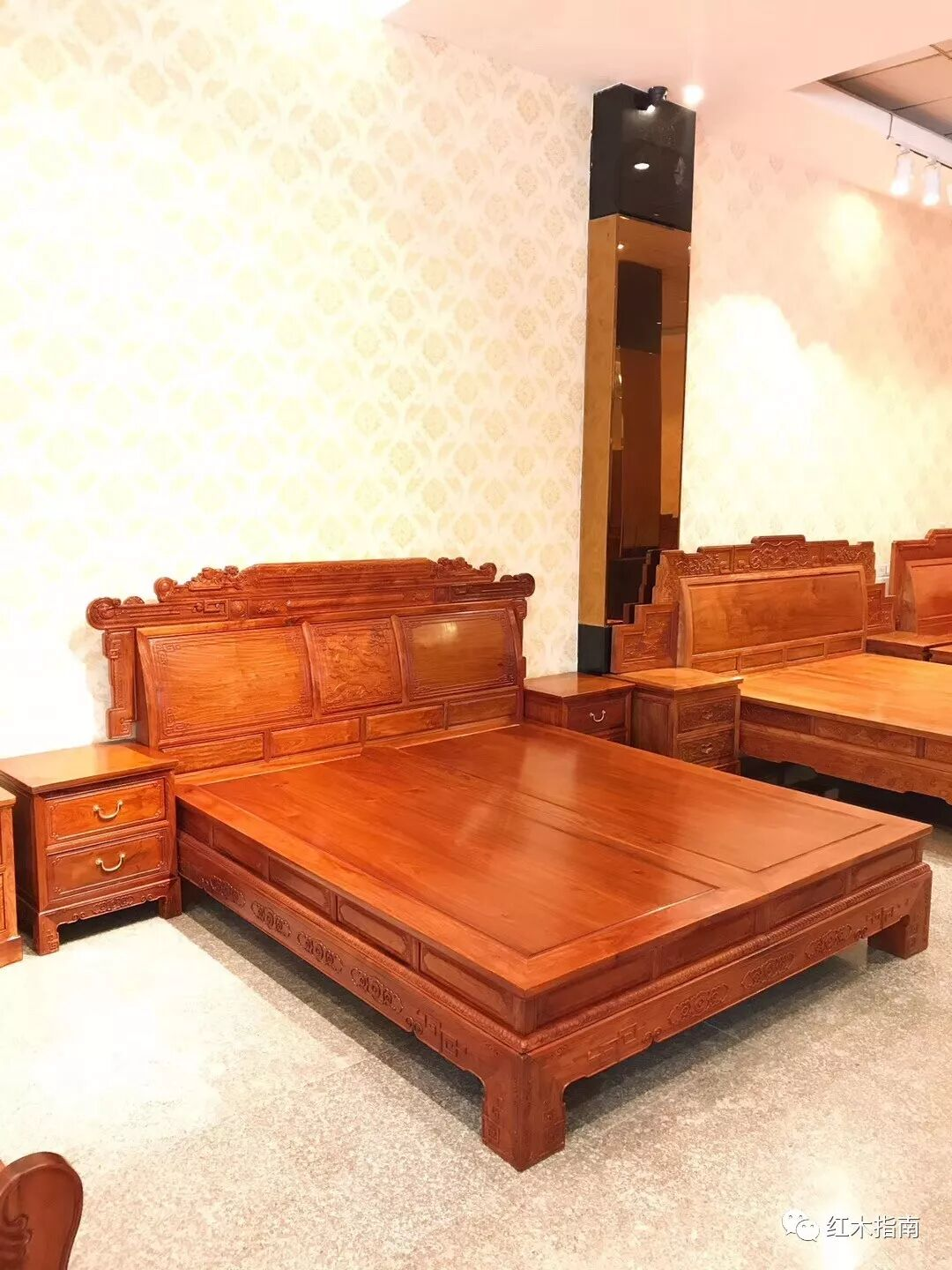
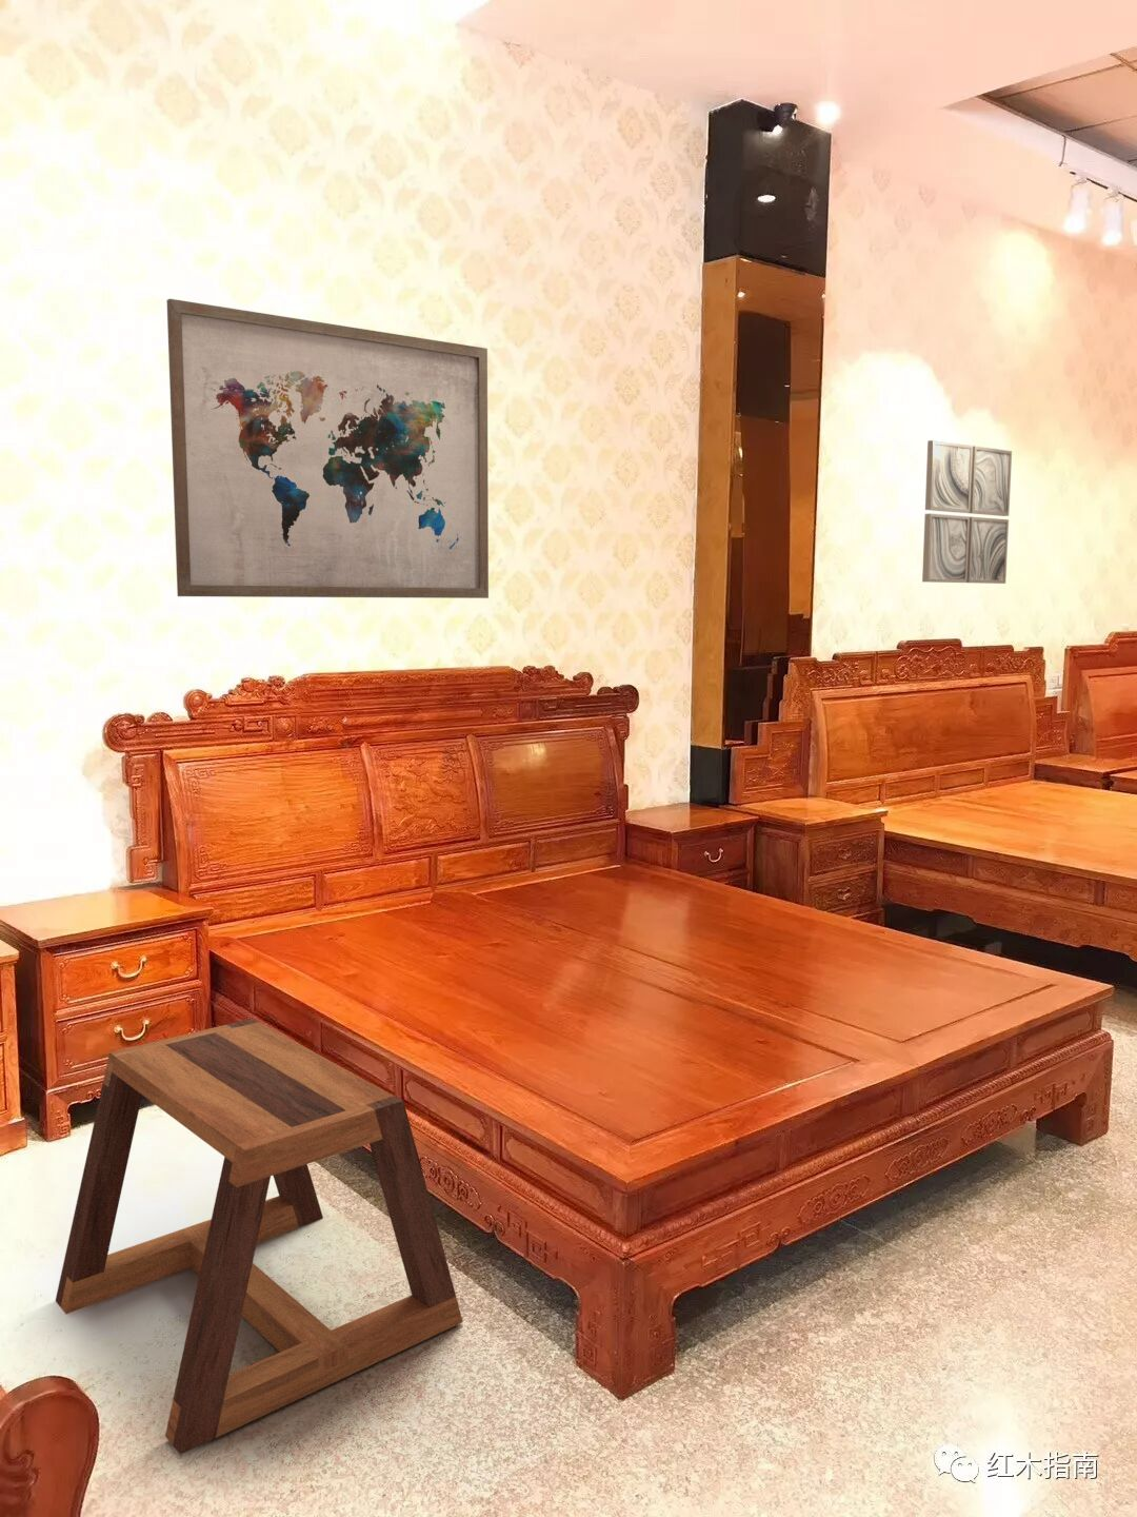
+ stool [55,1018,465,1456]
+ wall art [921,440,1013,584]
+ wall art [166,299,490,600]
